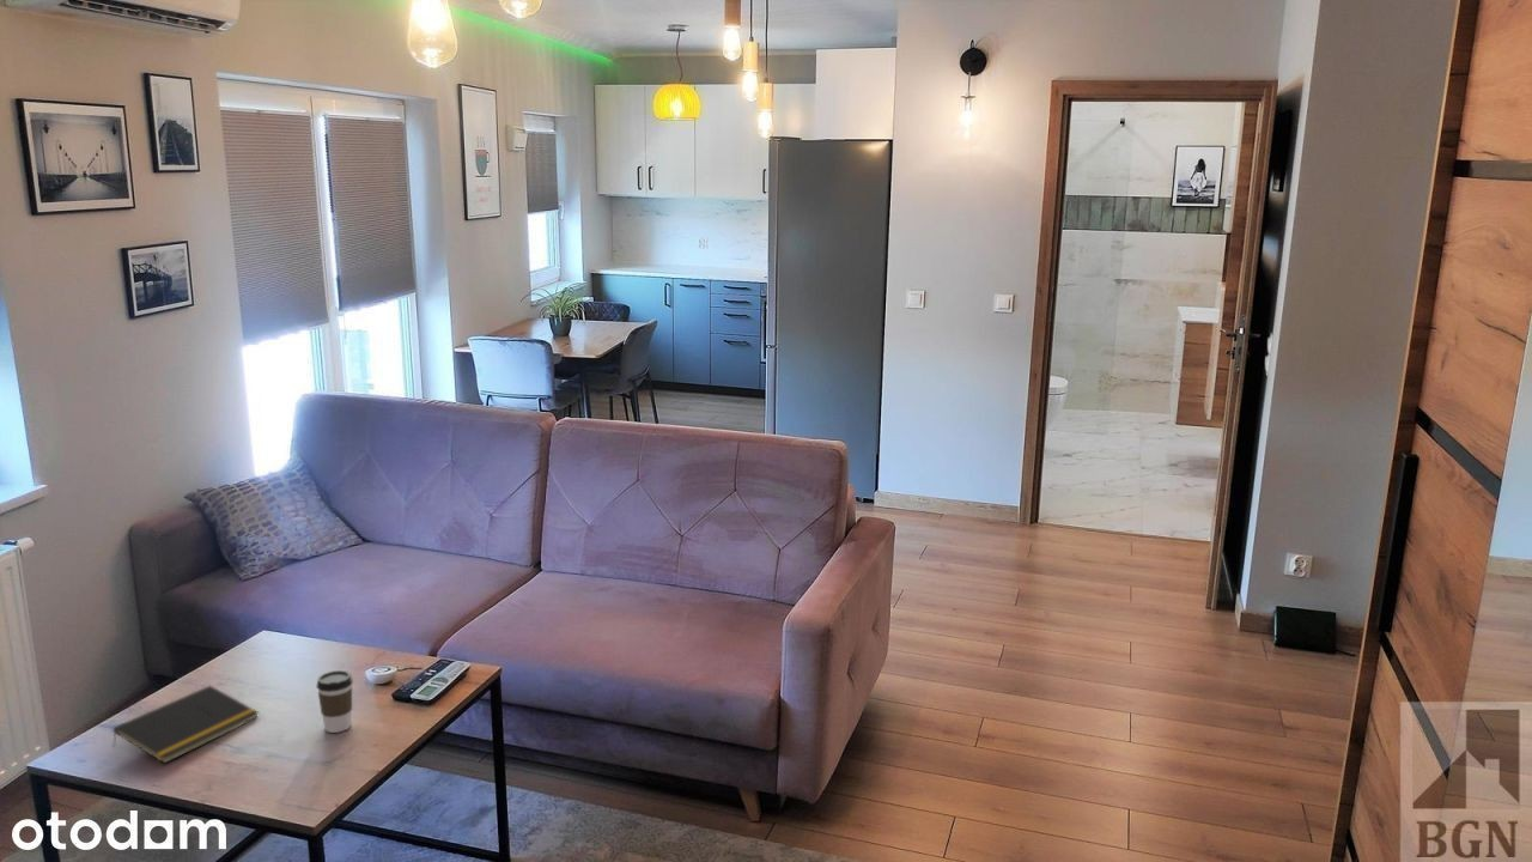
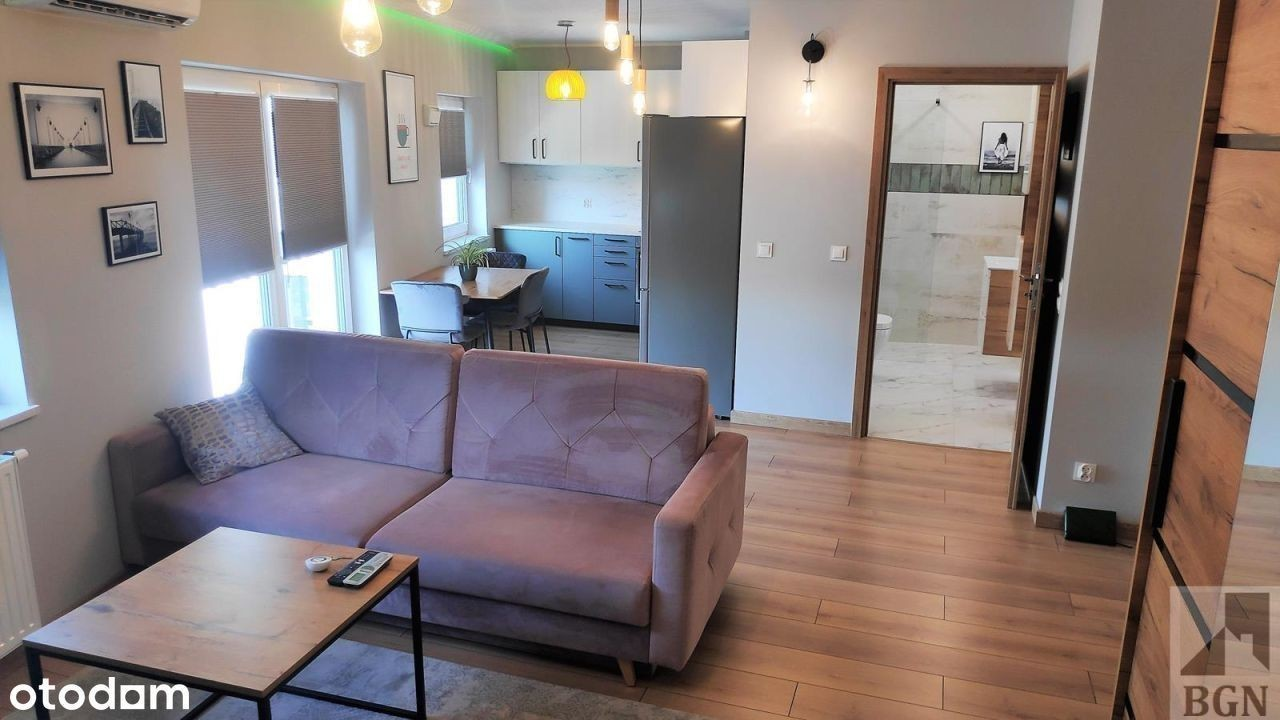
- notepad [111,685,260,765]
- coffee cup [316,669,354,734]
